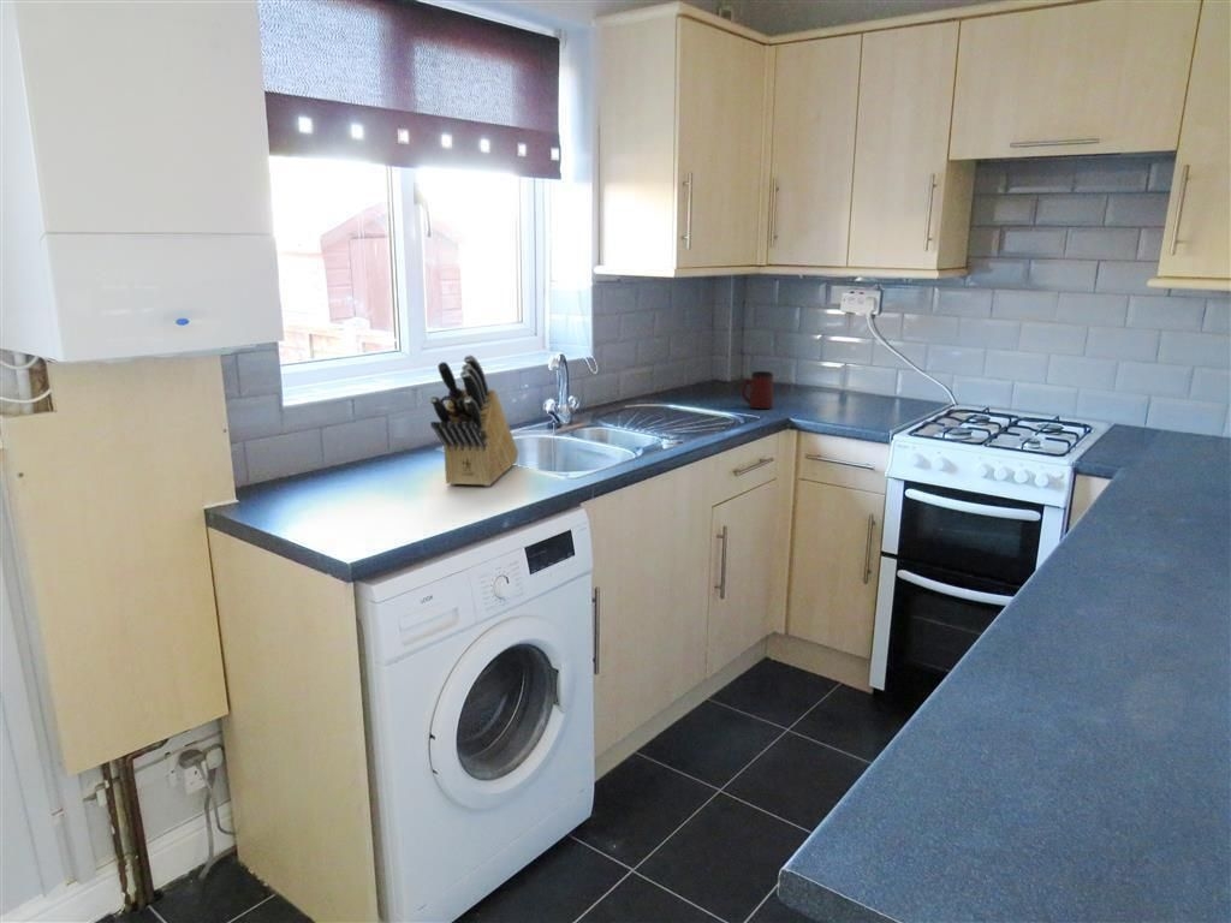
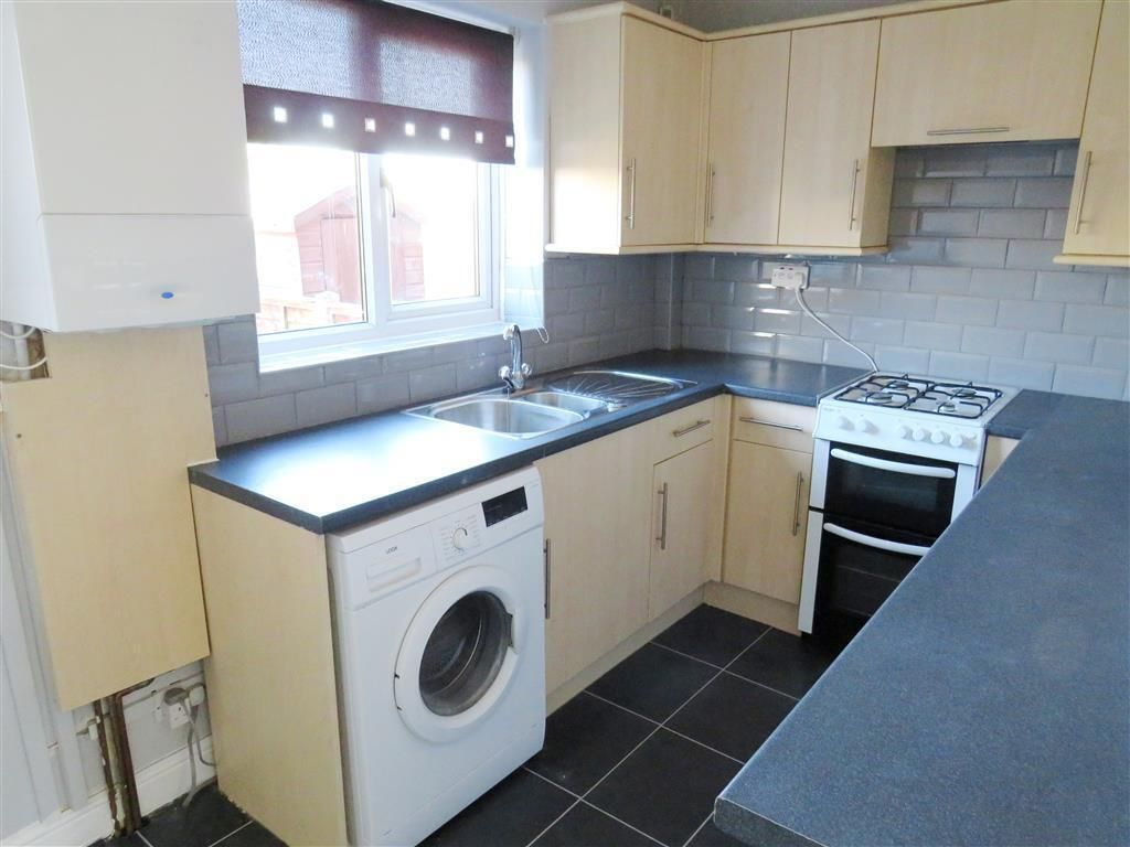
- knife block [429,353,519,487]
- mug [741,370,774,410]
